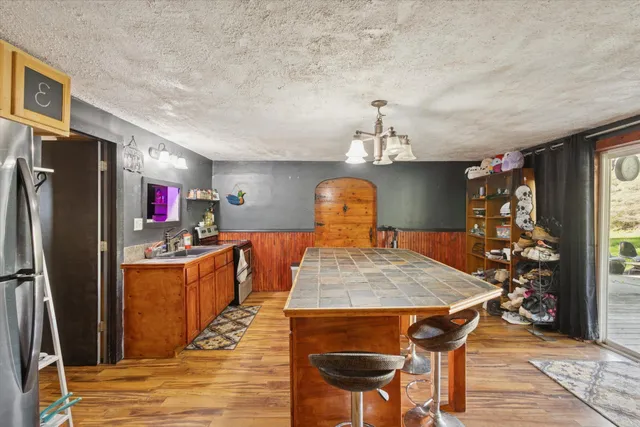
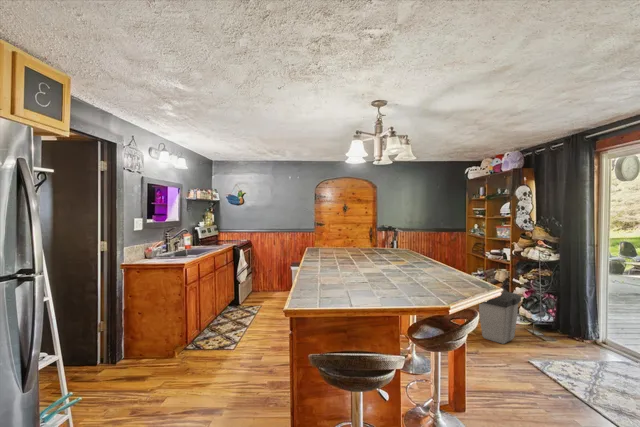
+ trash can [478,290,522,345]
